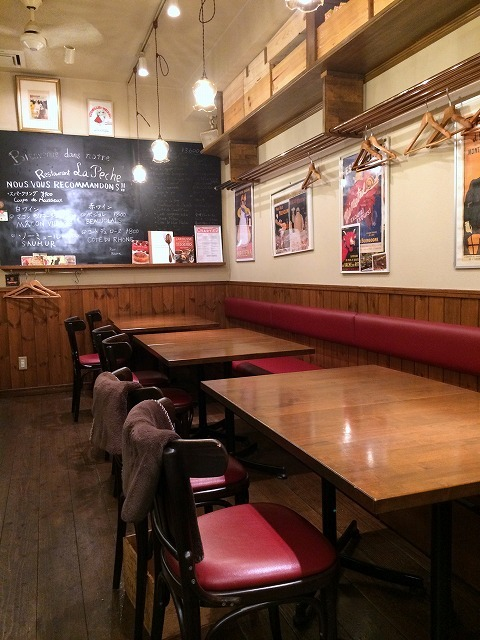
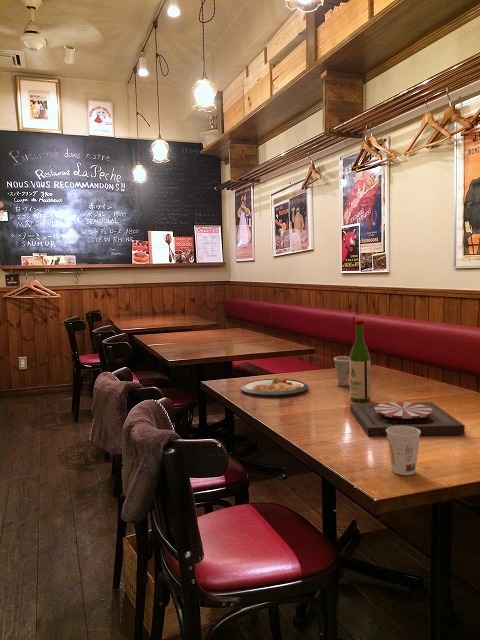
+ cup [333,355,350,387]
+ plate [349,401,466,437]
+ cup [386,426,421,476]
+ wine bottle [349,319,372,403]
+ dish [240,377,309,397]
